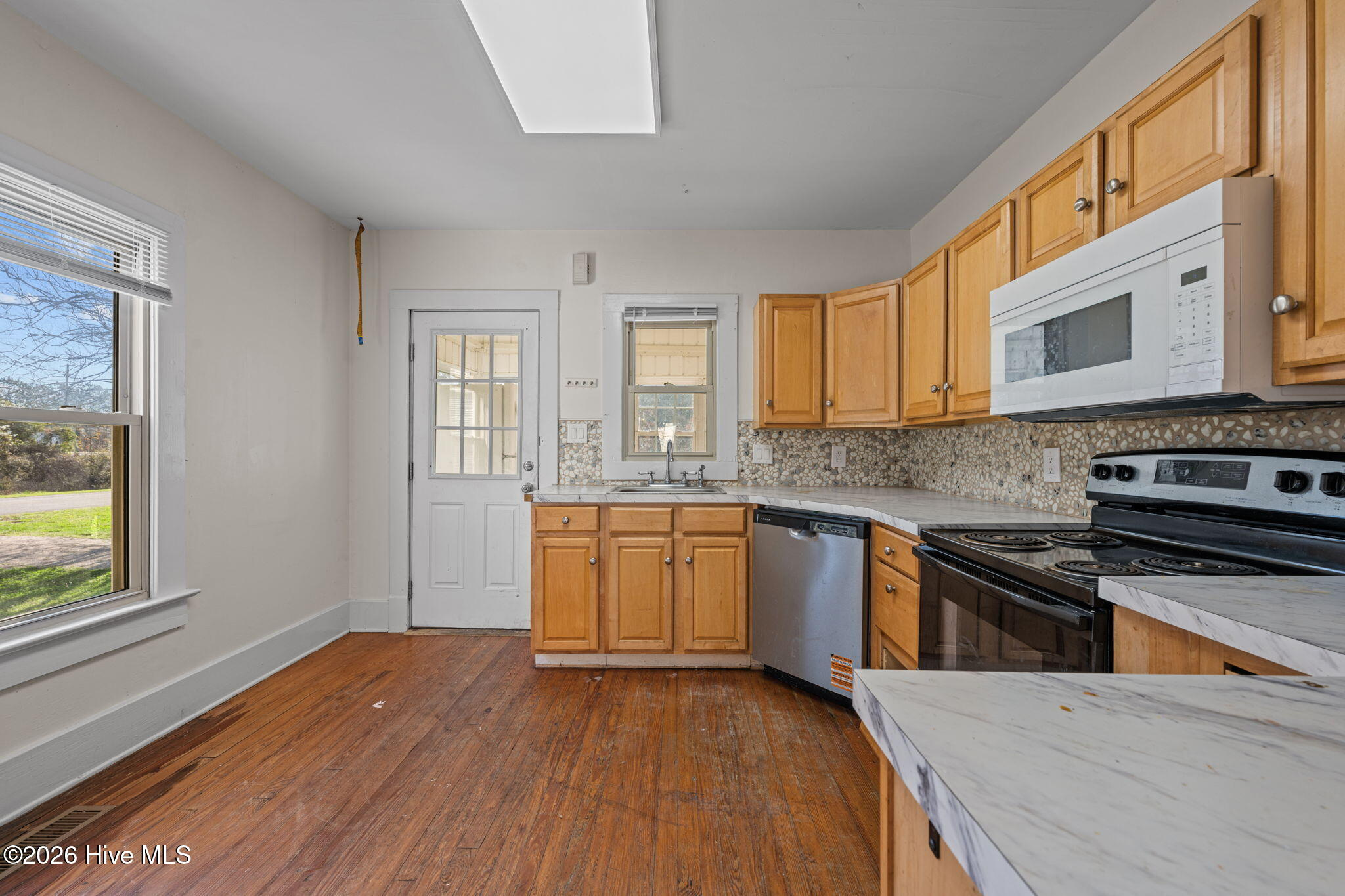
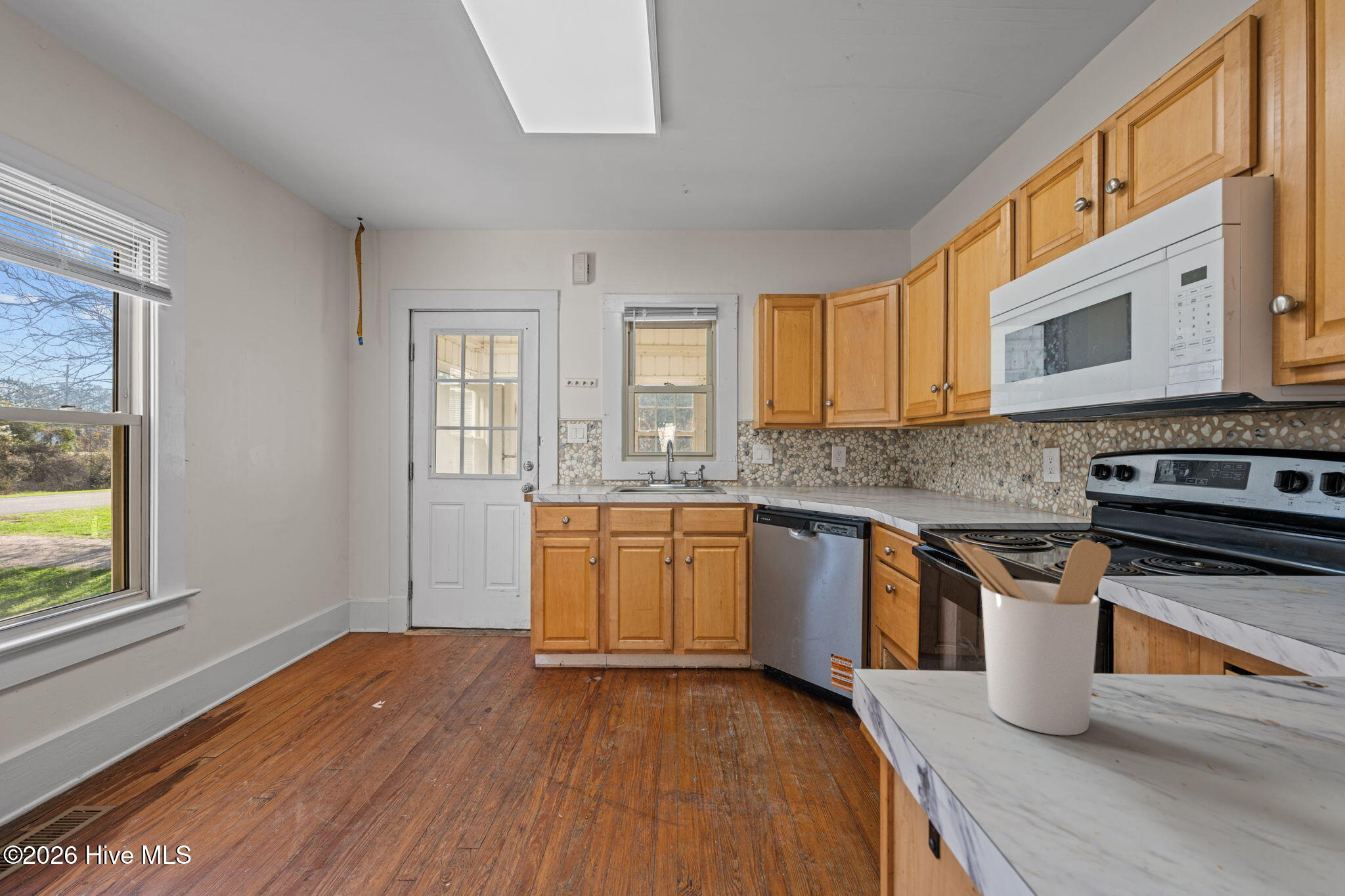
+ utensil holder [944,538,1112,736]
